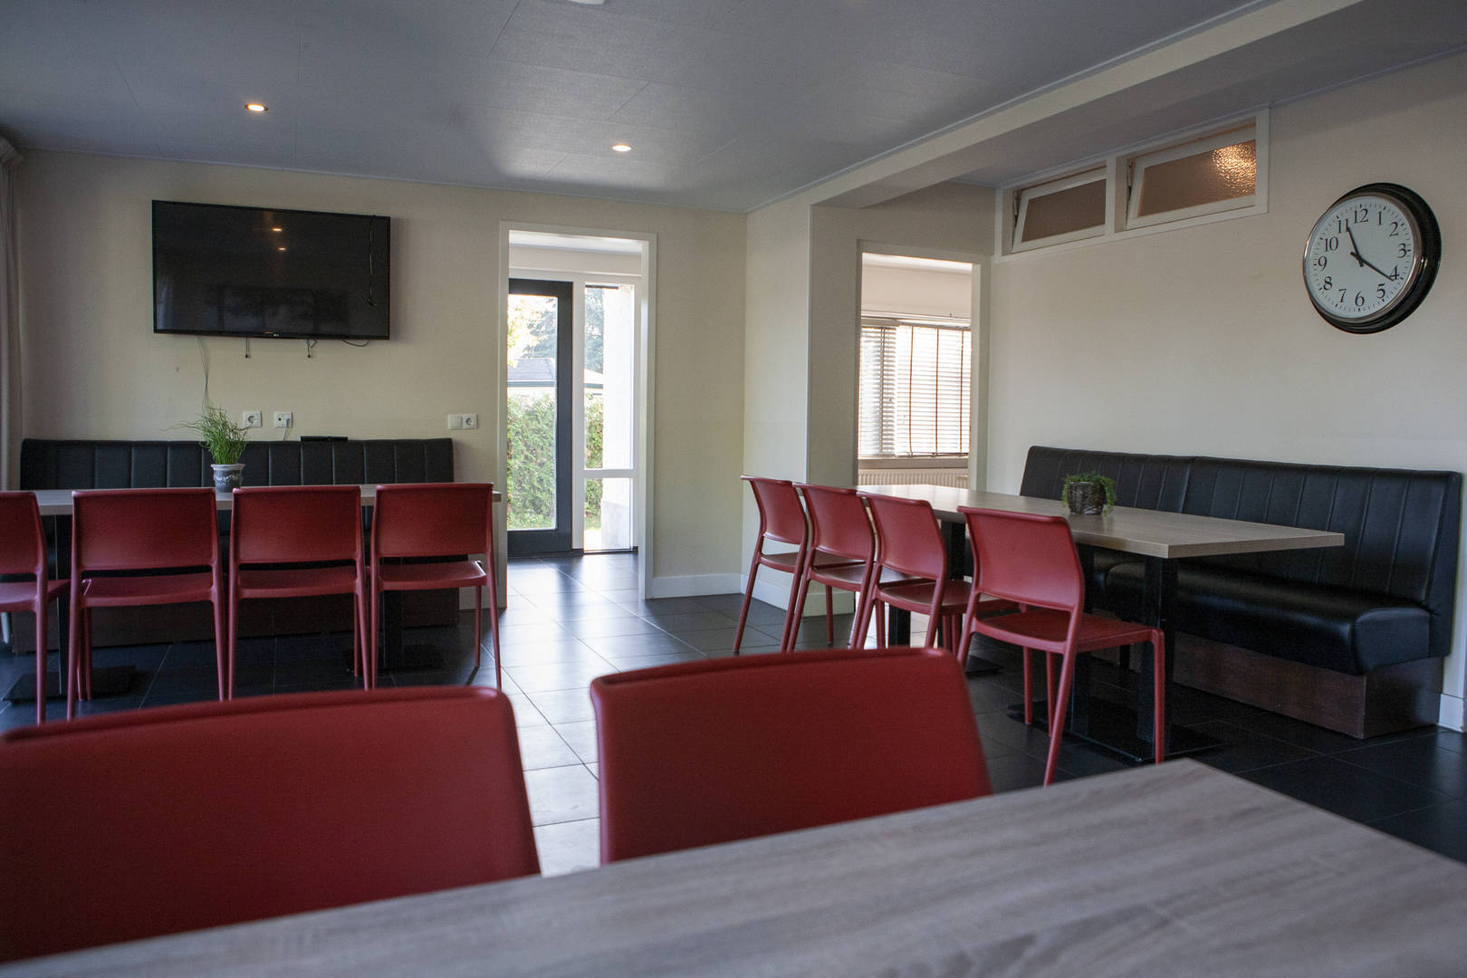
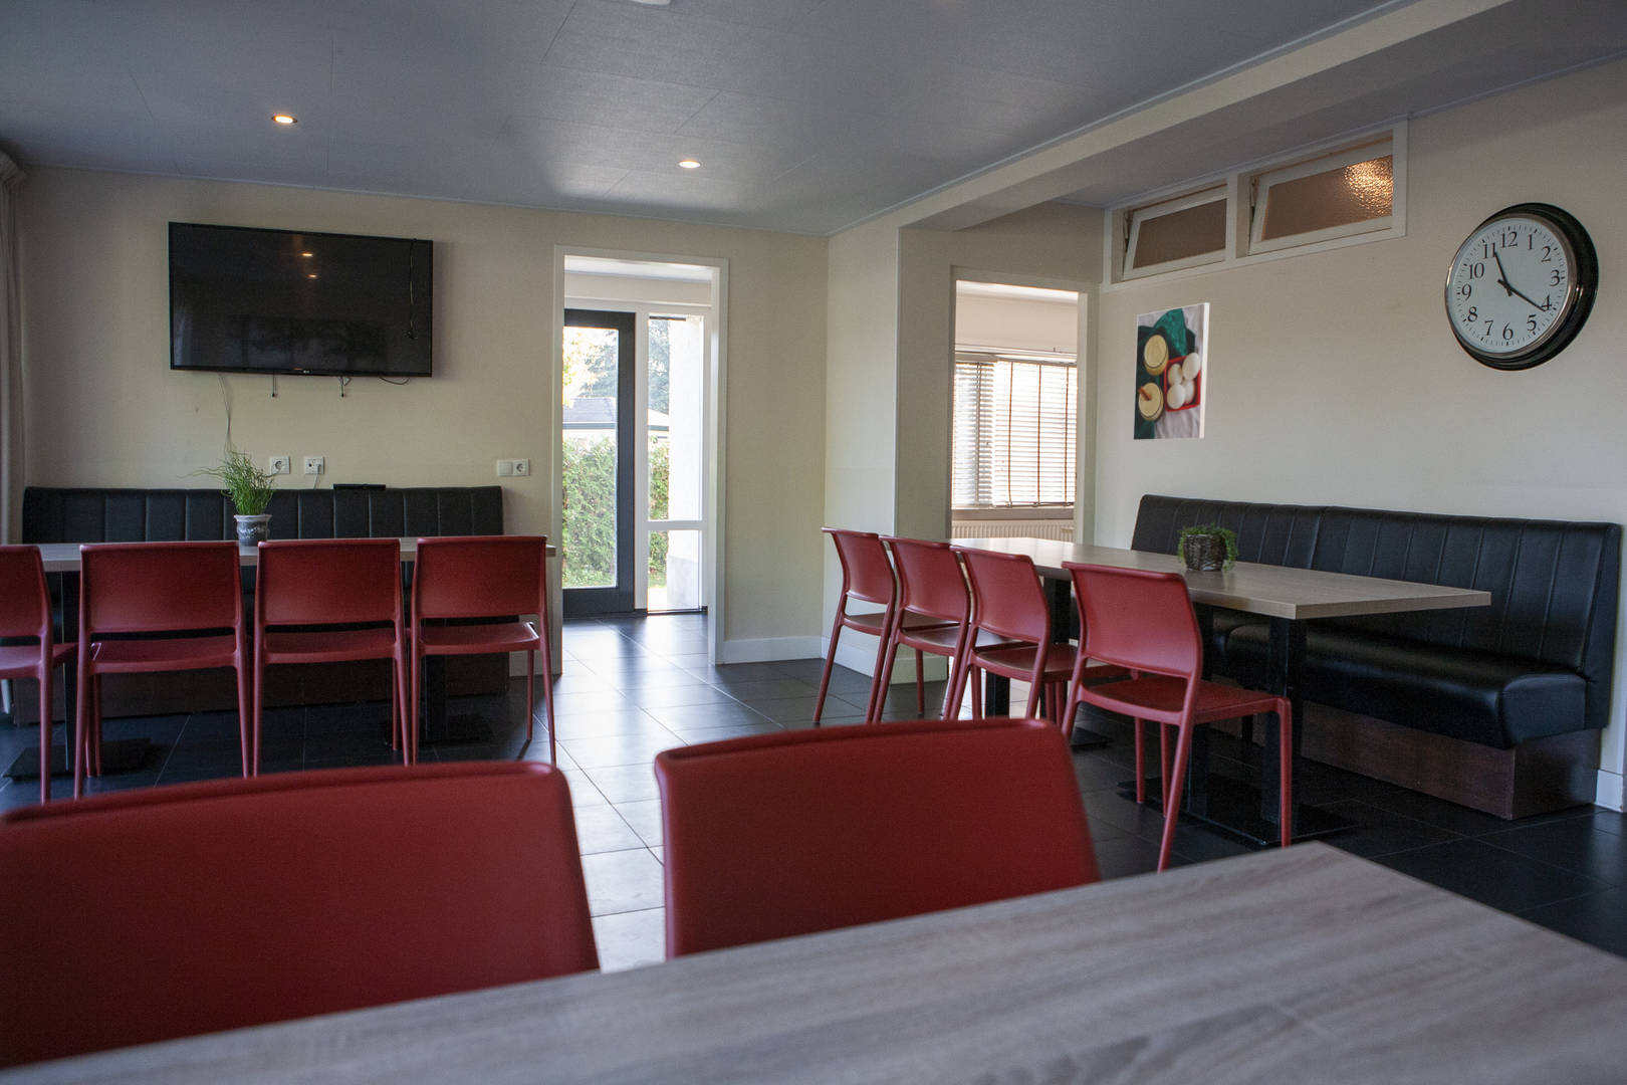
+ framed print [1132,302,1211,442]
